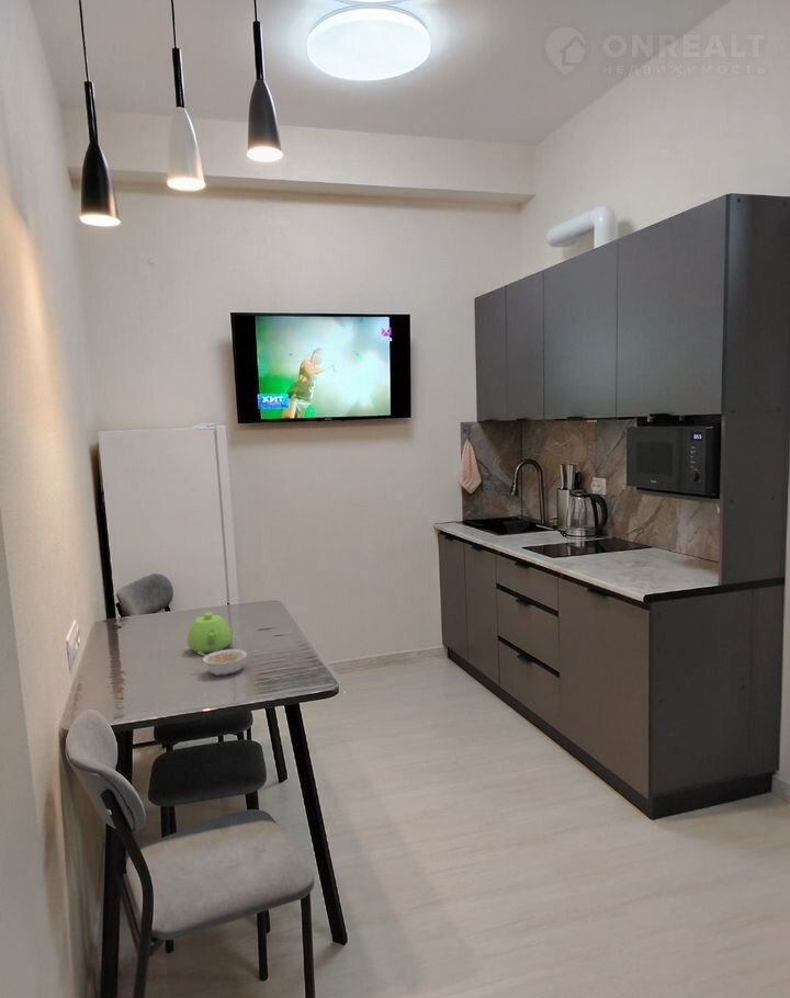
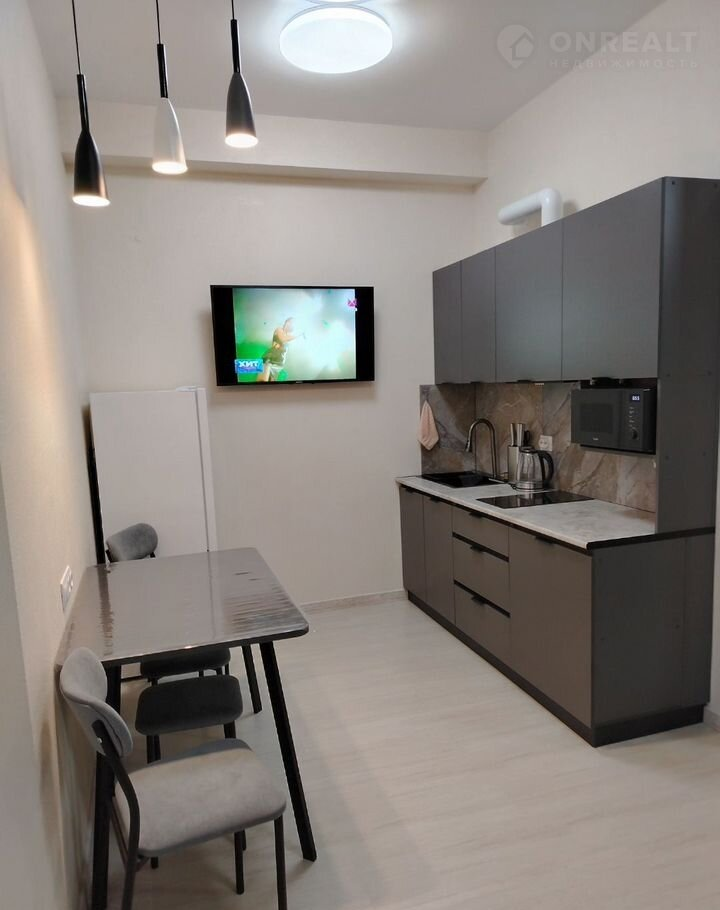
- legume [196,648,248,677]
- teapot [187,612,234,654]
